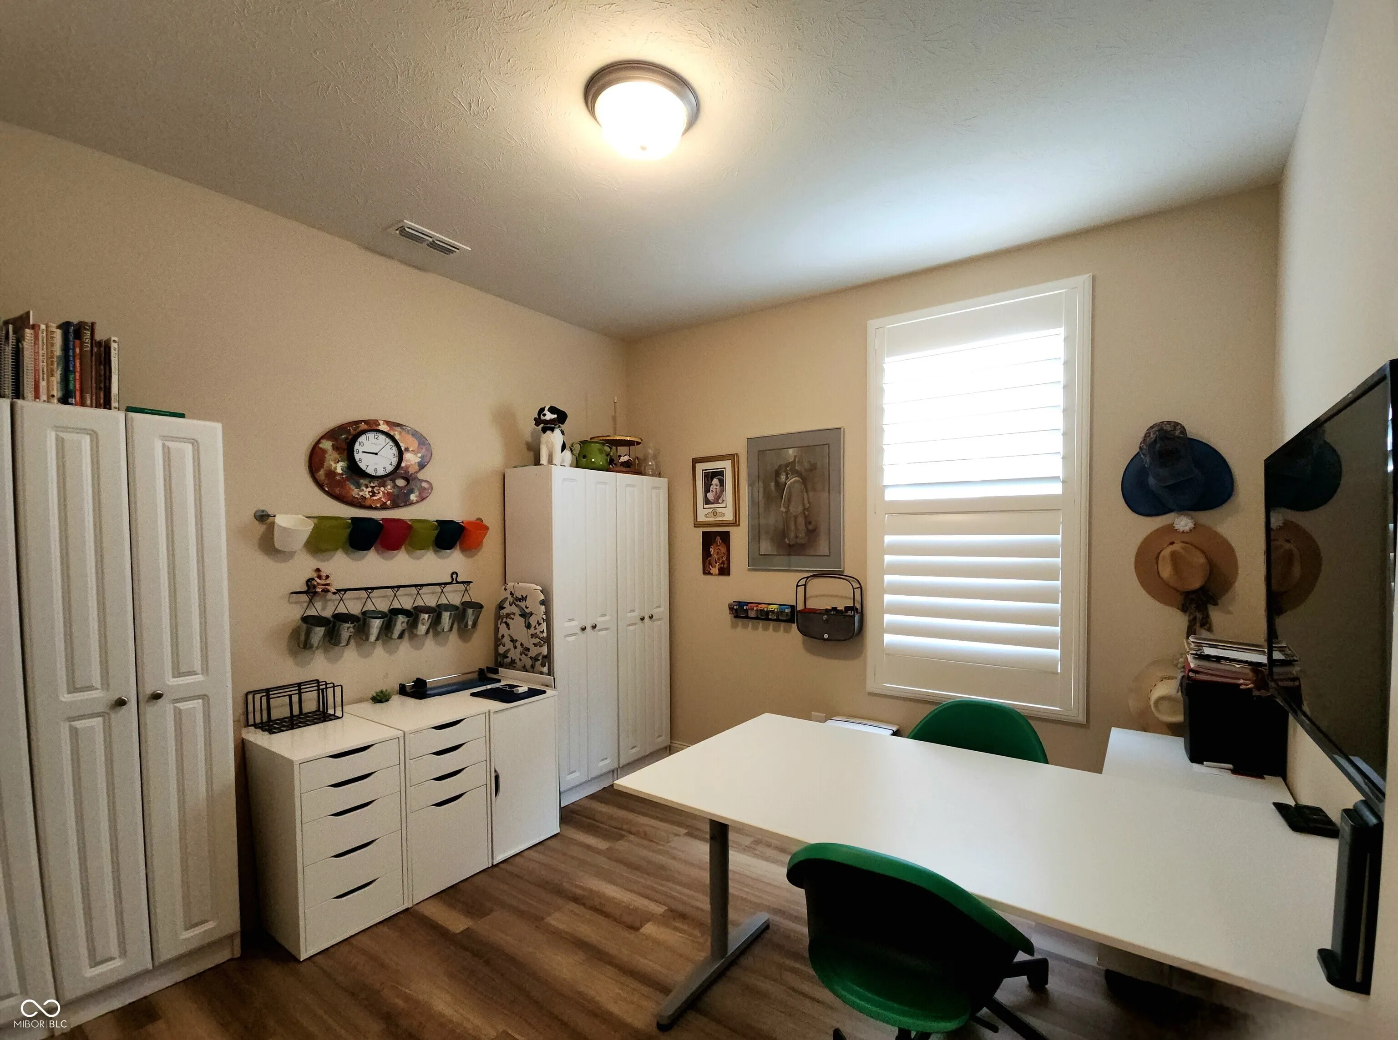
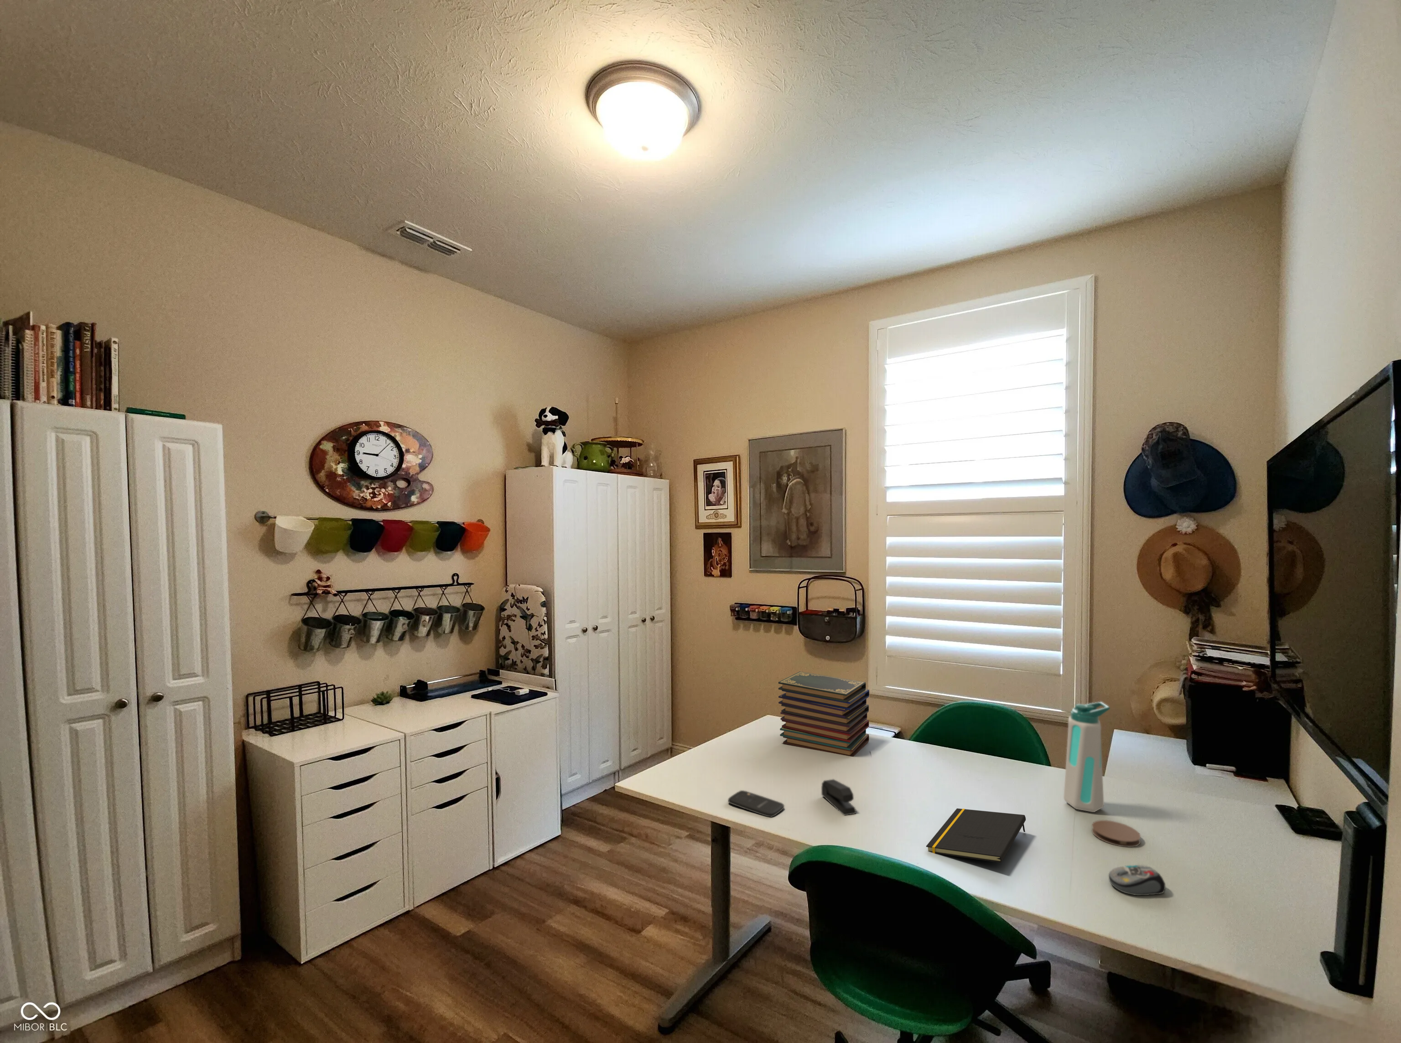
+ computer mouse [1109,864,1167,896]
+ coaster [1091,820,1141,847]
+ stapler [820,779,857,816]
+ notepad [926,809,1026,863]
+ smartphone [727,790,785,817]
+ book stack [778,671,870,757]
+ water bottle [1063,701,1111,813]
